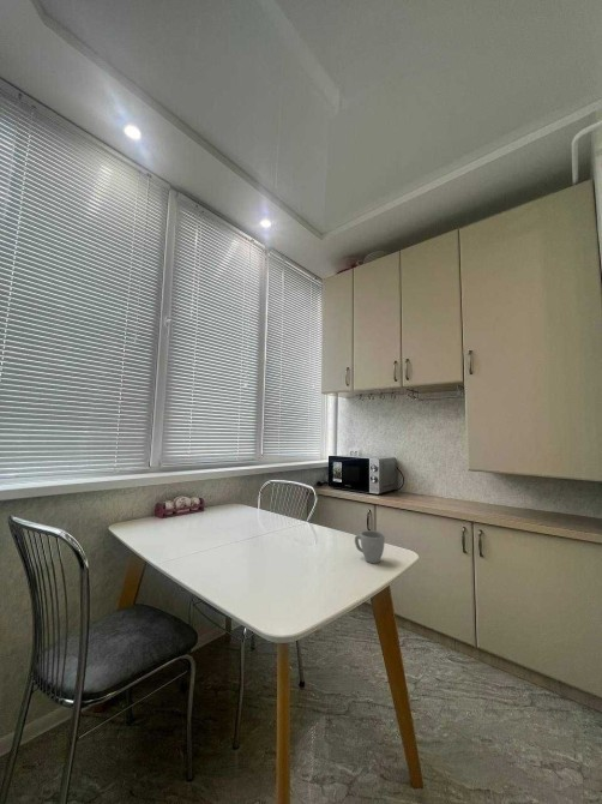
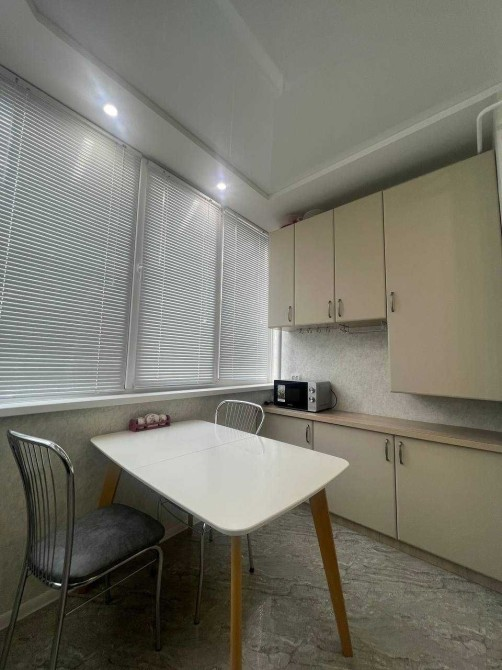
- mug [354,529,386,564]
